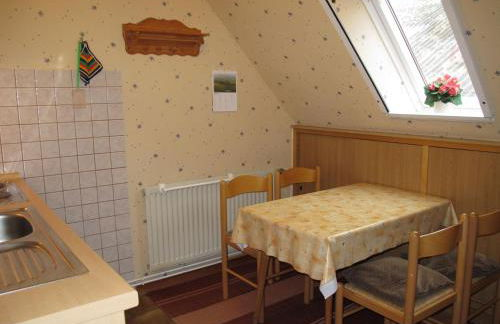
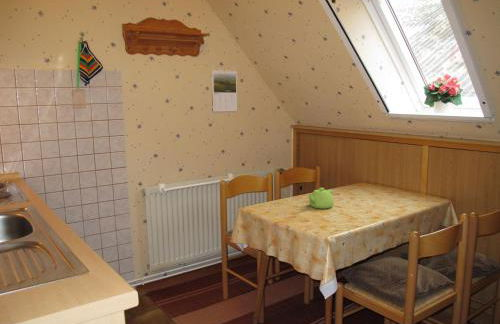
+ teapot [307,187,335,210]
